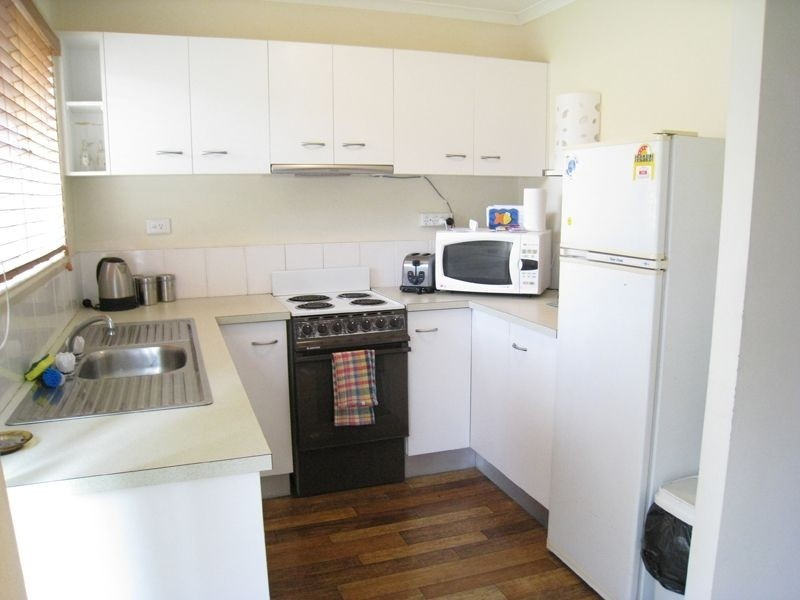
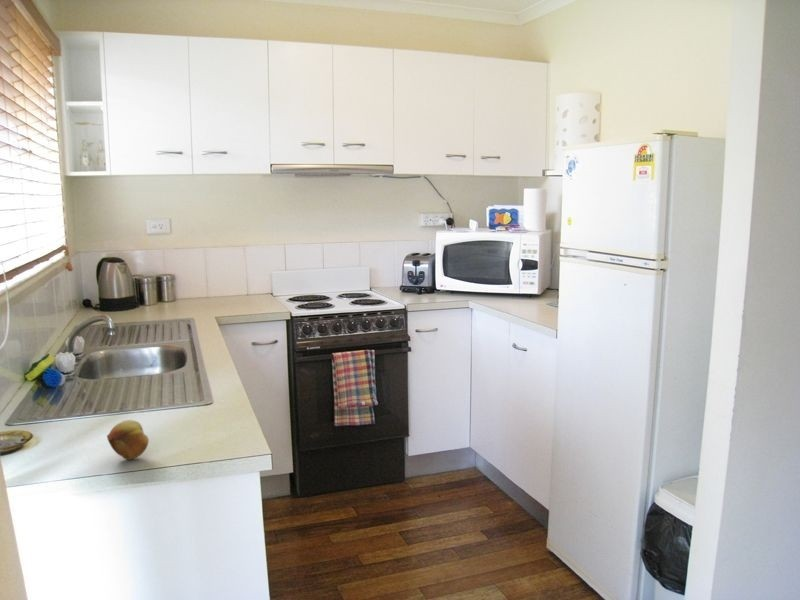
+ fruit [106,419,150,461]
